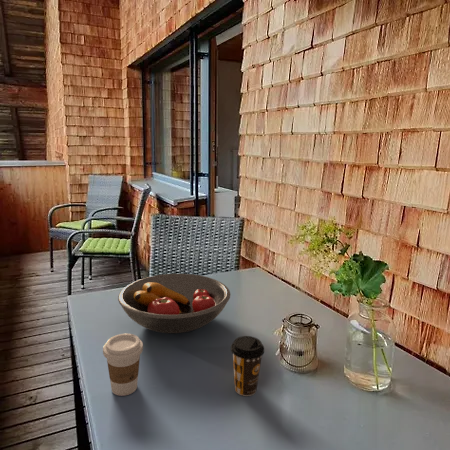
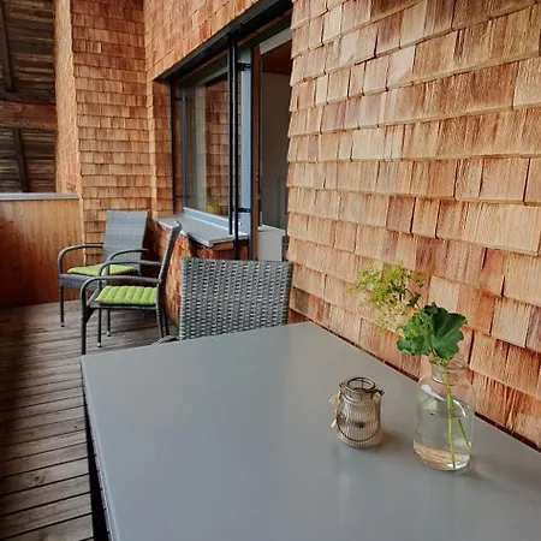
- fruit bowl [117,273,231,334]
- coffee cup [230,335,265,397]
- coffee cup [102,333,144,397]
